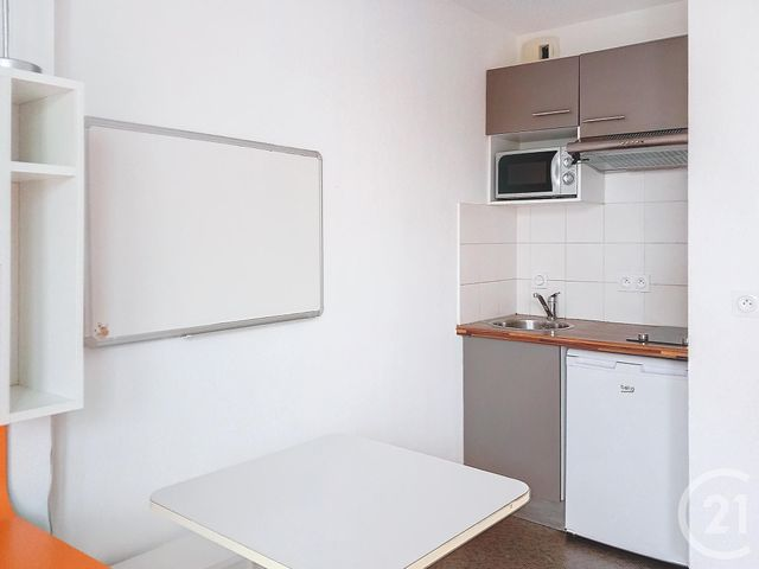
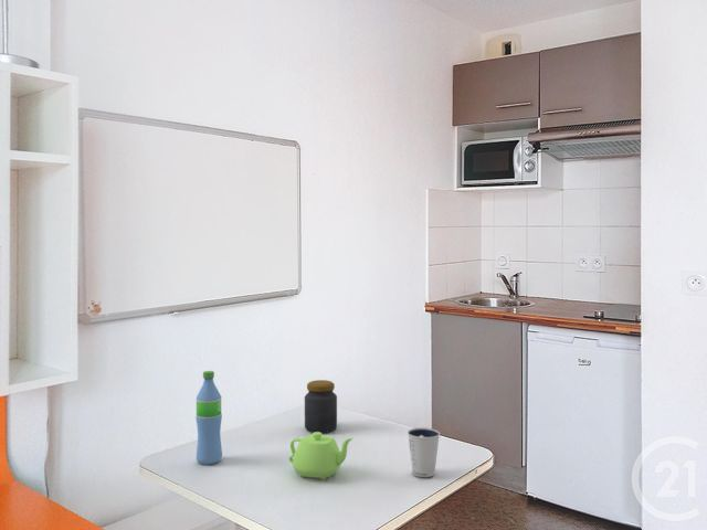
+ jar [304,379,338,434]
+ teapot [288,432,354,480]
+ dixie cup [407,427,441,478]
+ water bottle [194,370,223,466]
